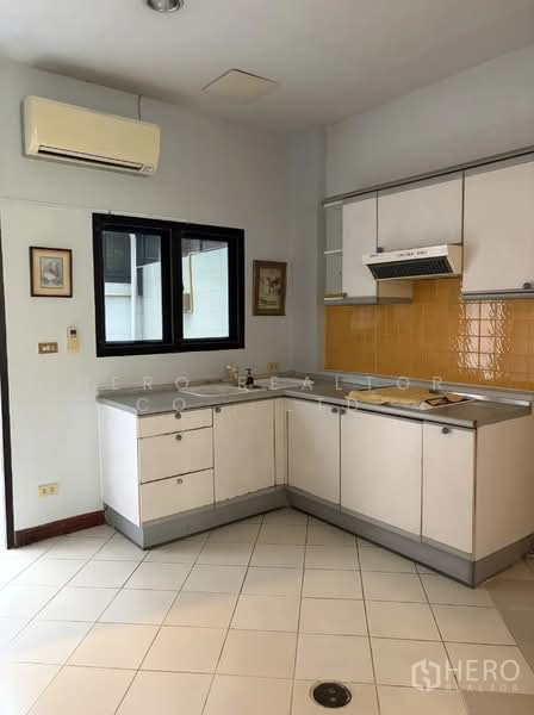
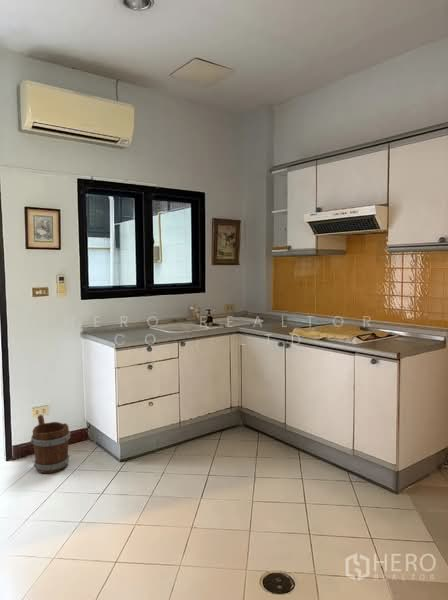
+ bucket [29,414,71,474]
